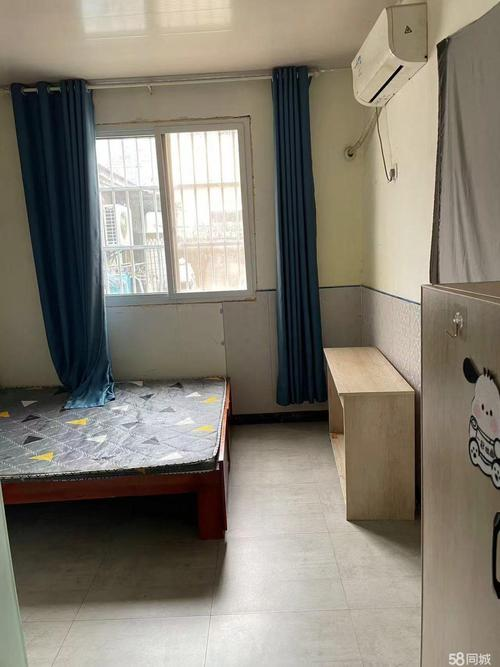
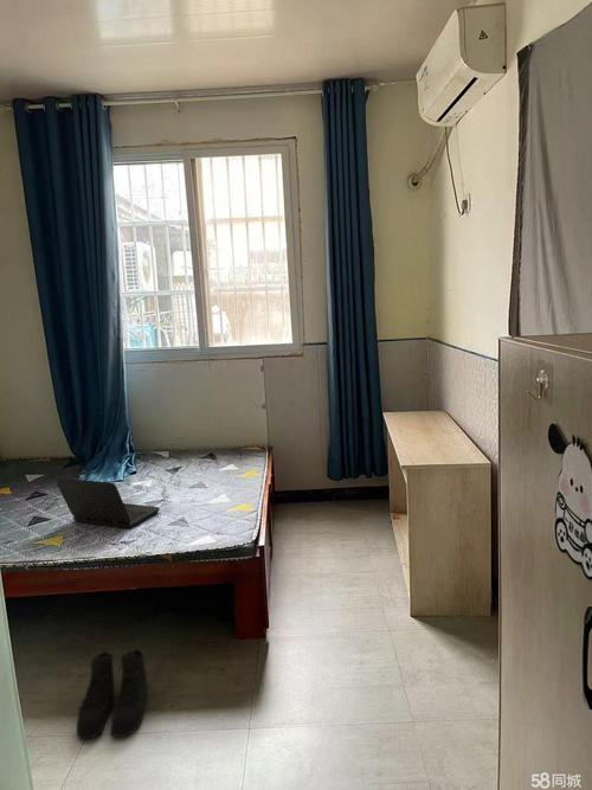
+ laptop [54,477,161,529]
+ boots [76,648,149,740]
